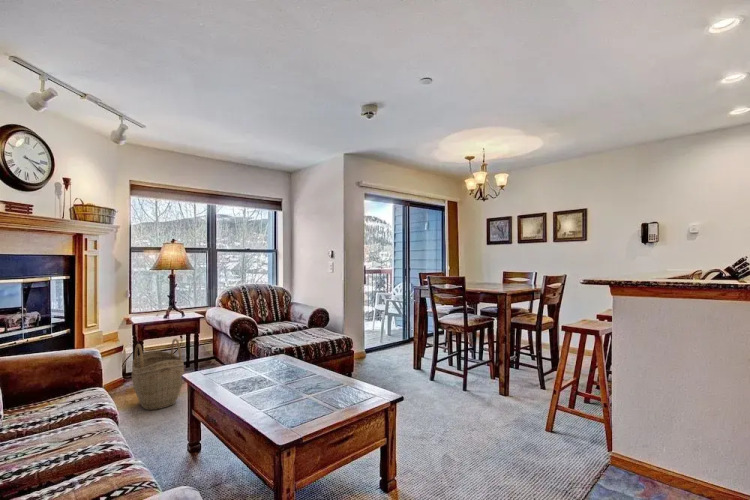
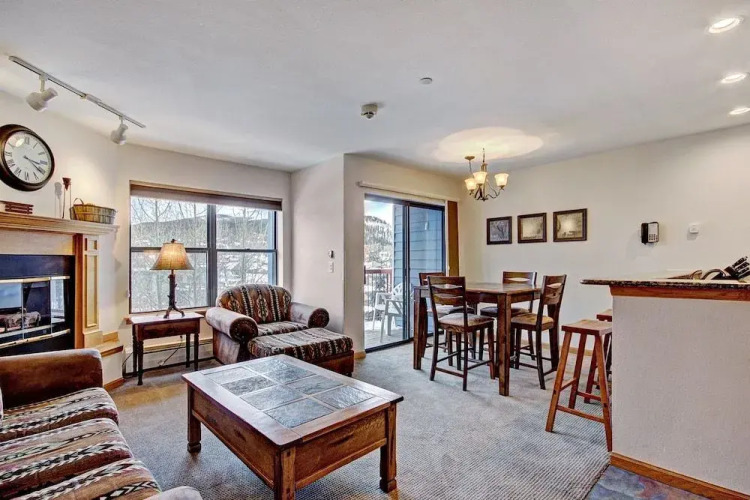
- woven basket [131,337,185,411]
